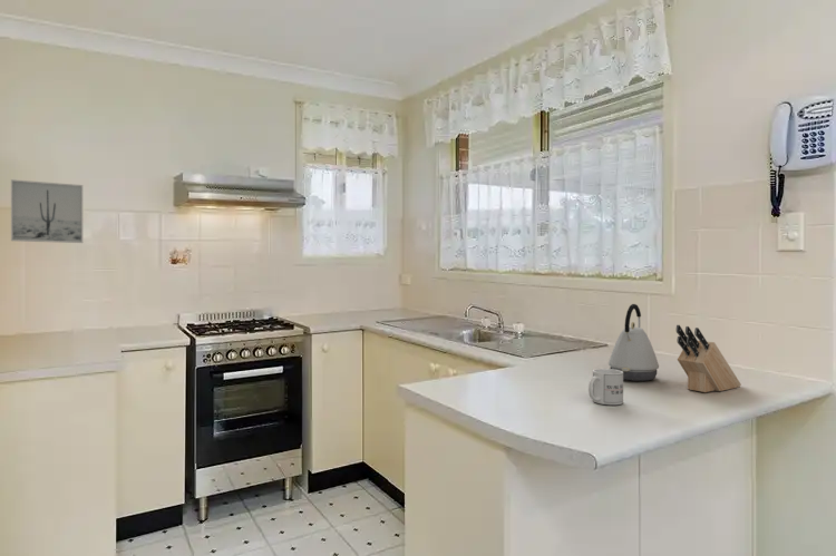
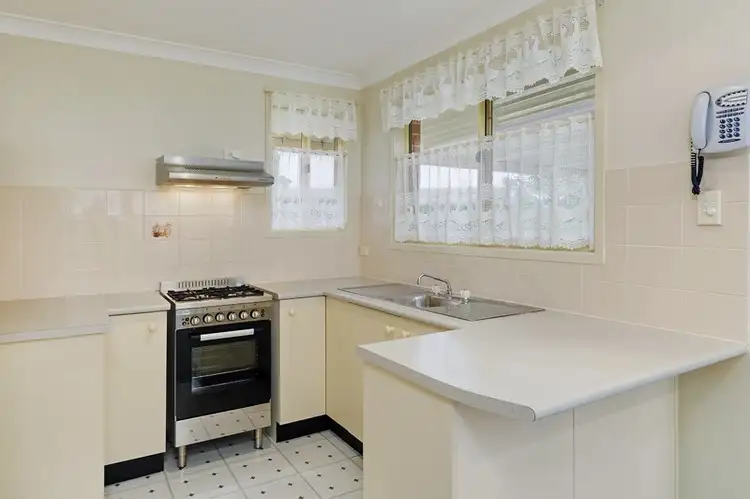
- mug [587,368,624,406]
- kettle [607,303,660,382]
- wall art [10,178,84,244]
- knife block [675,324,742,393]
